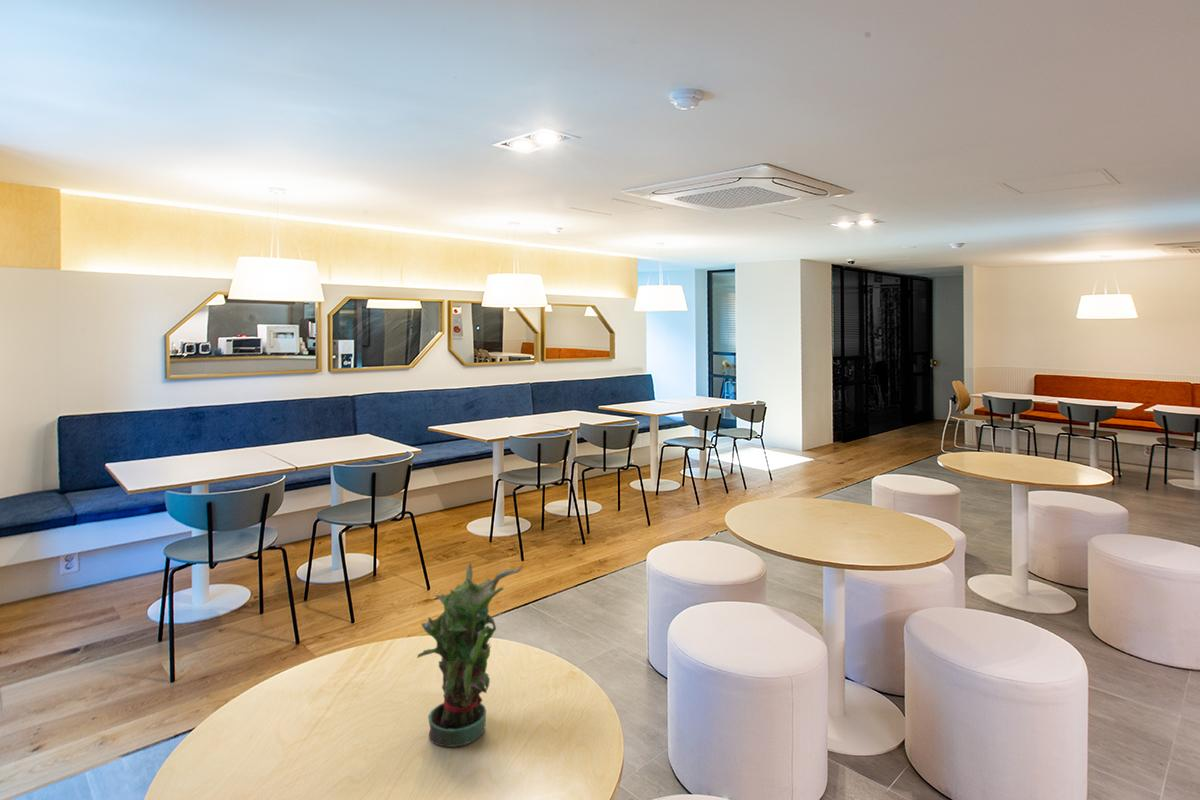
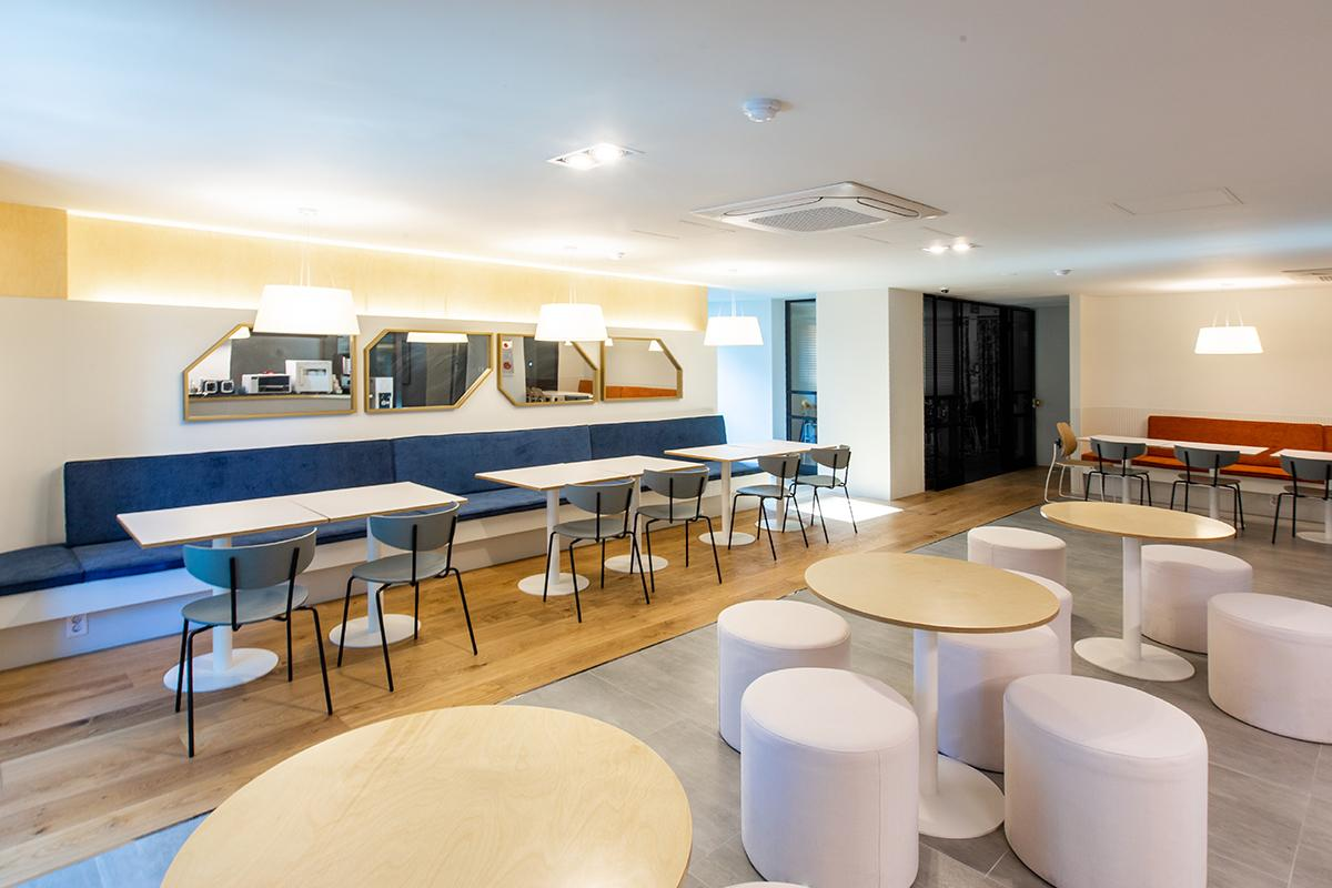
- potted plant [416,562,524,748]
